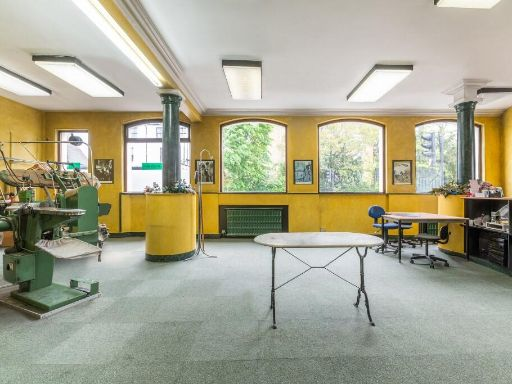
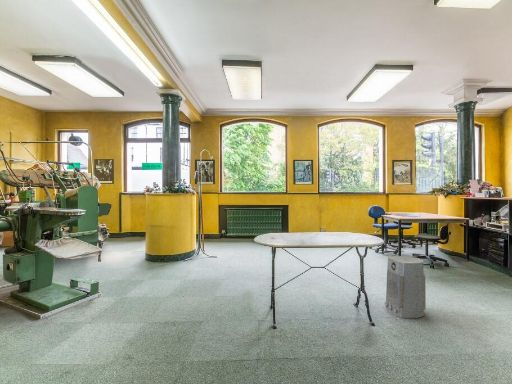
+ air purifier [384,255,427,319]
